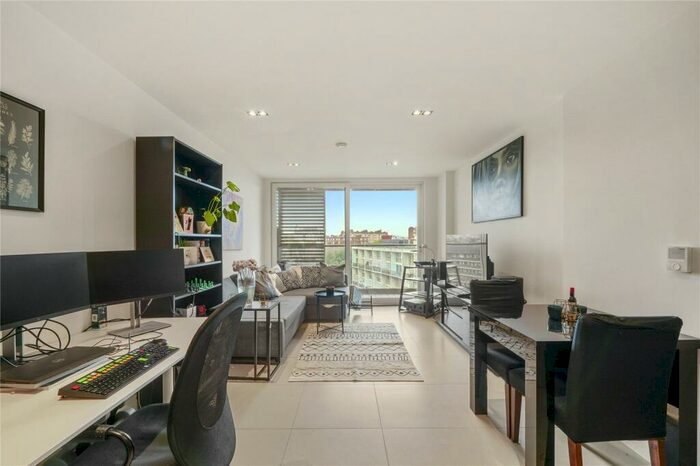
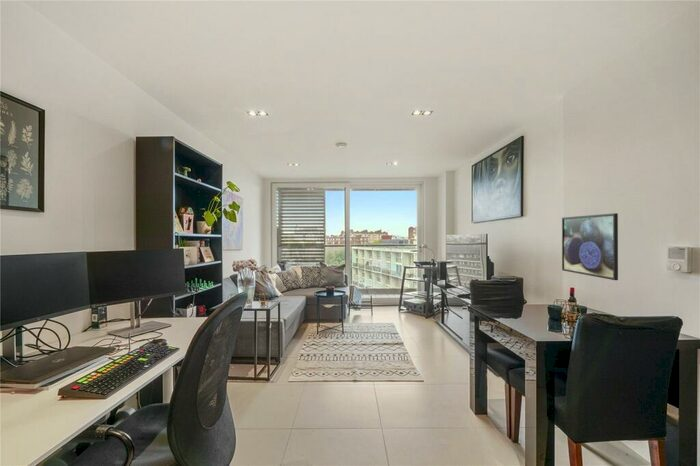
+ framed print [561,212,619,281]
